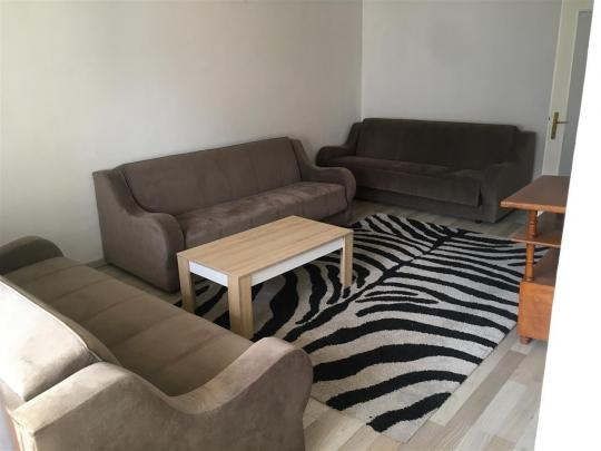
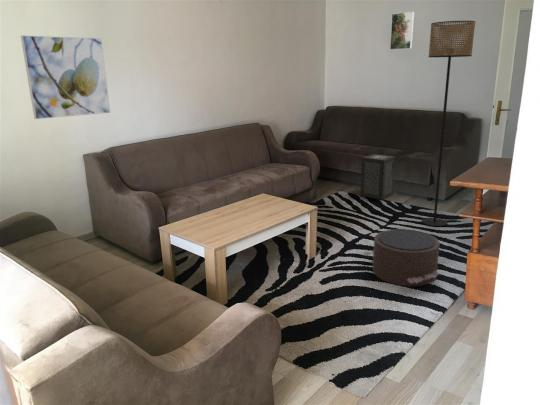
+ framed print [389,11,415,51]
+ floor lamp [421,20,476,227]
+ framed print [20,34,111,120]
+ speaker [360,153,397,201]
+ pouf [361,228,442,287]
